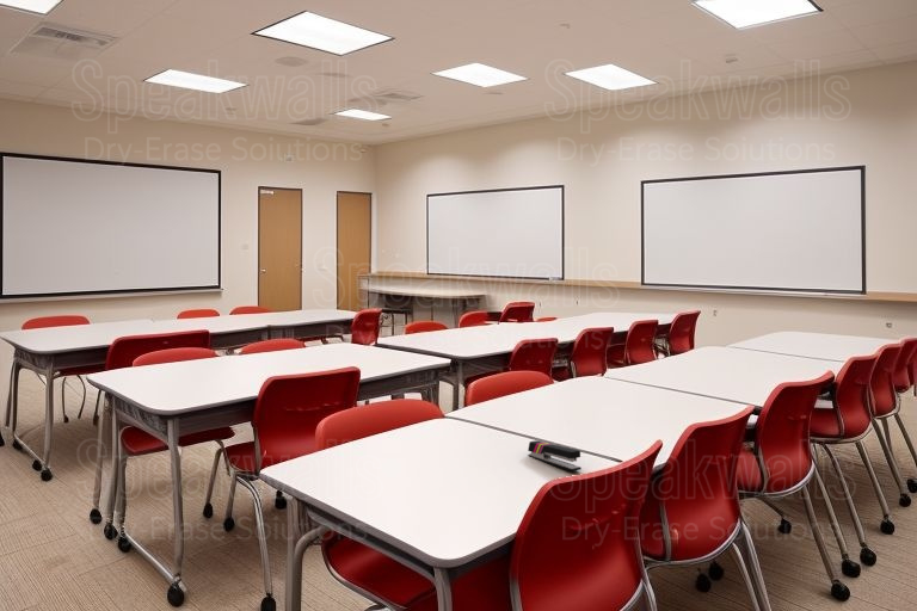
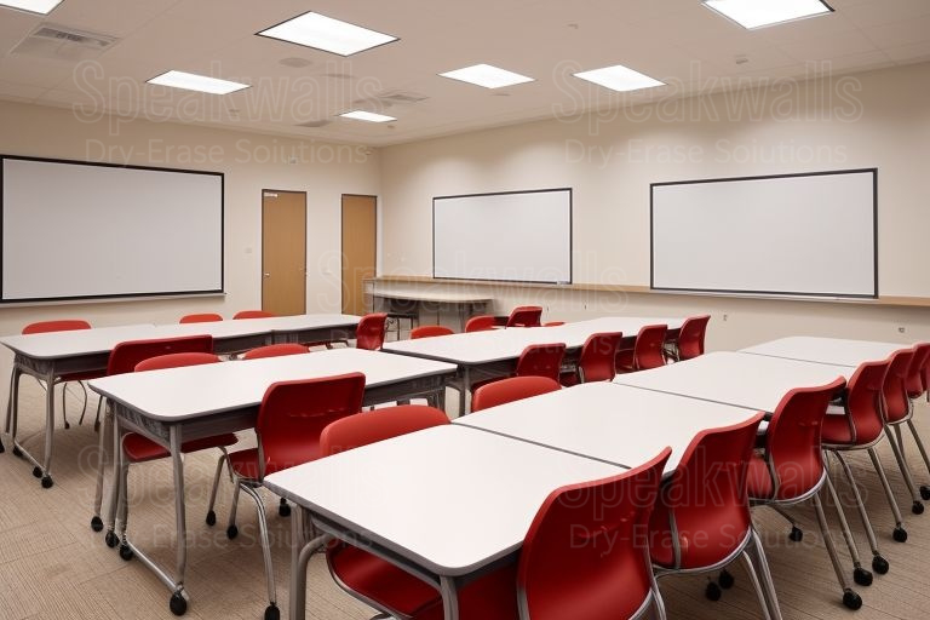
- stapler [527,439,583,473]
